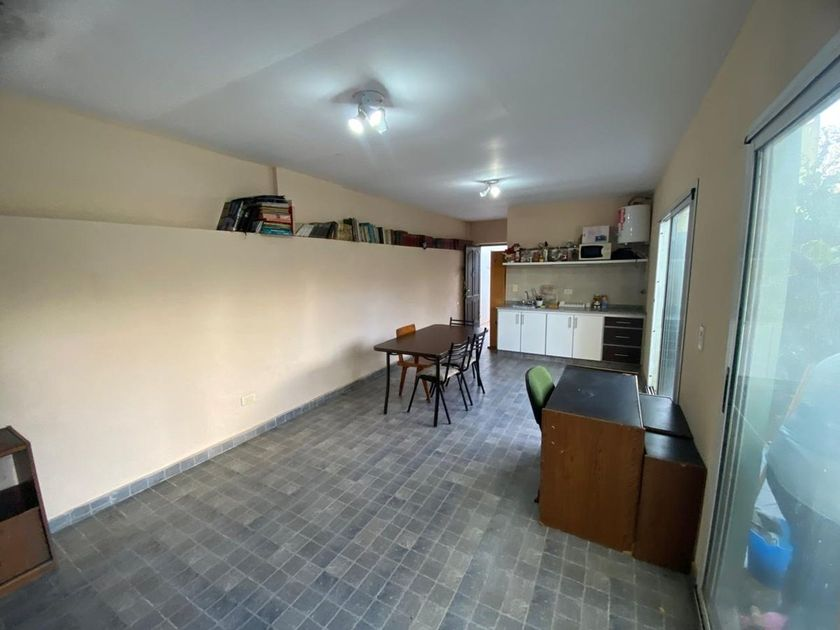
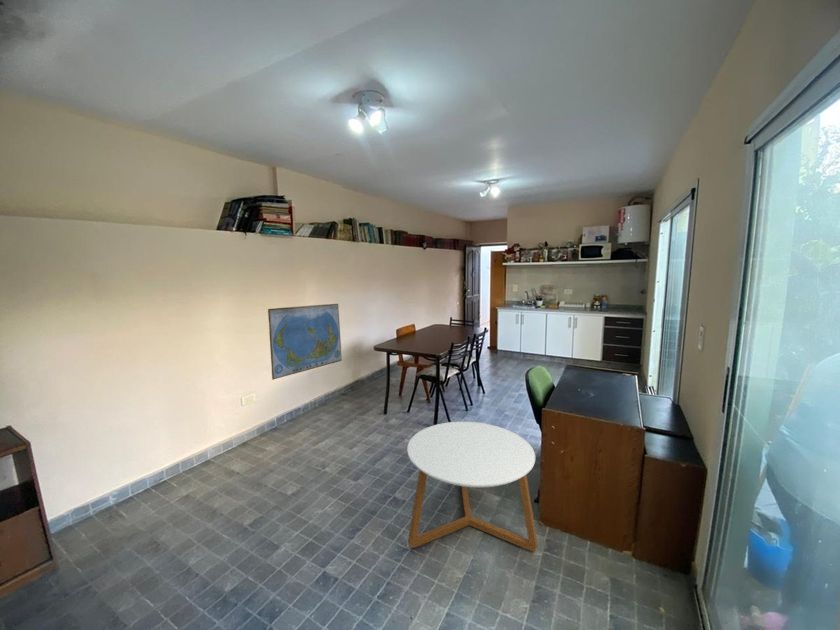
+ coffee table [406,421,539,552]
+ world map [267,303,343,381]
